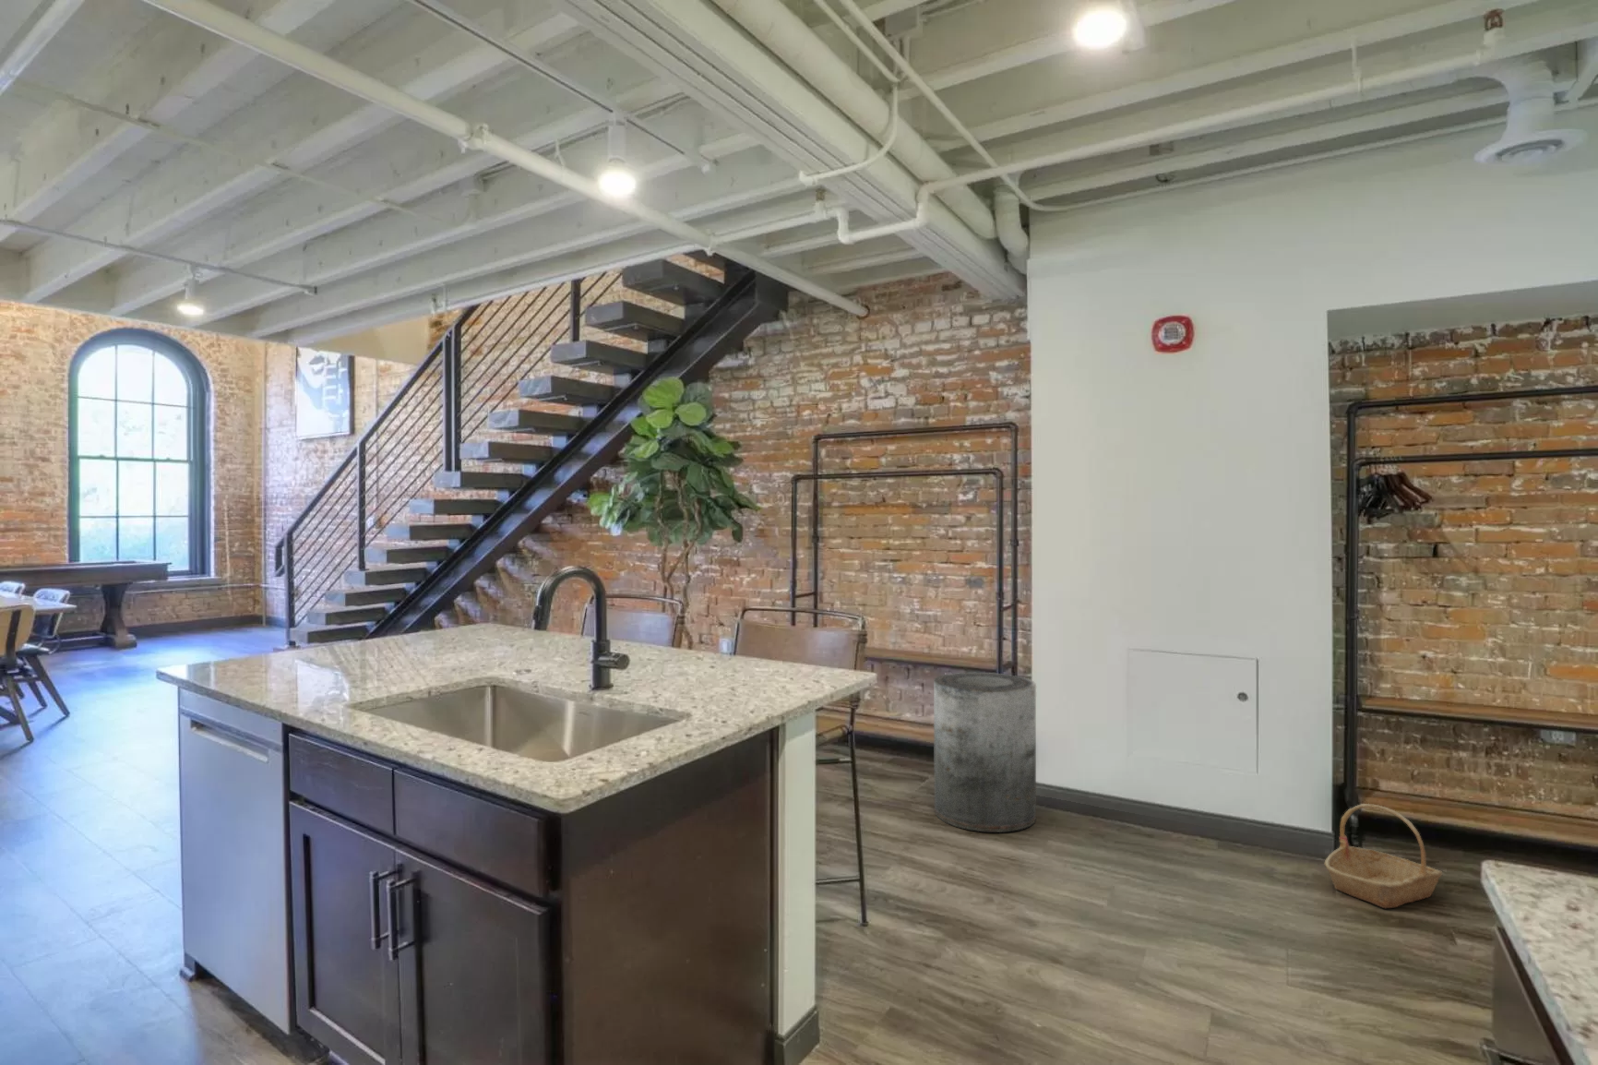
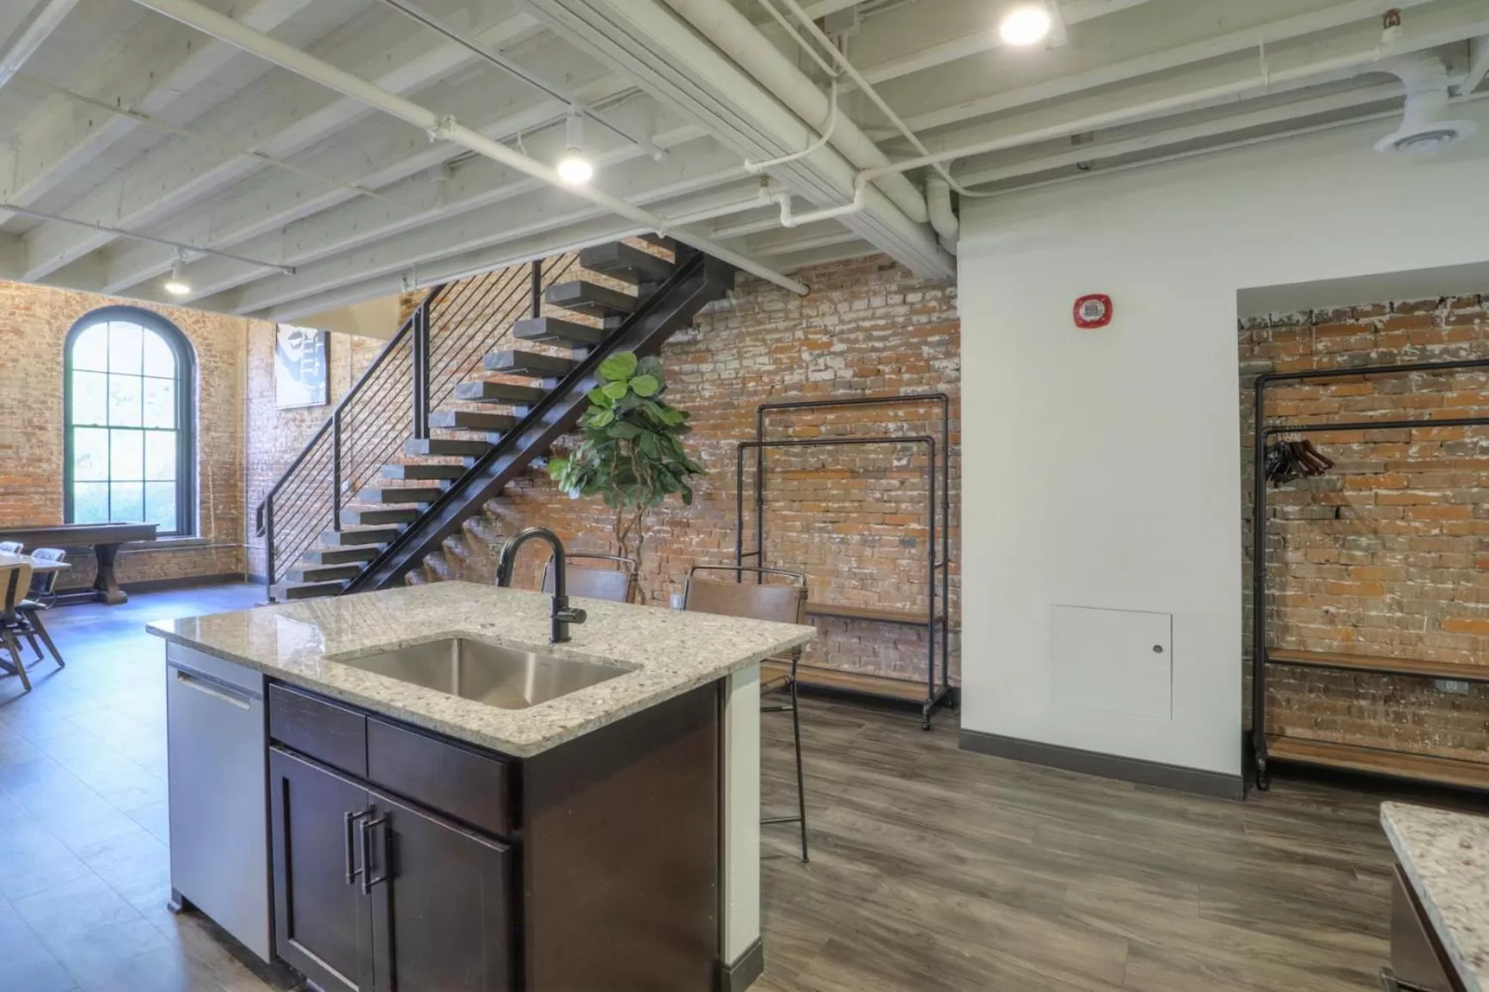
- basket [1324,802,1444,909]
- trash can [933,672,1037,833]
